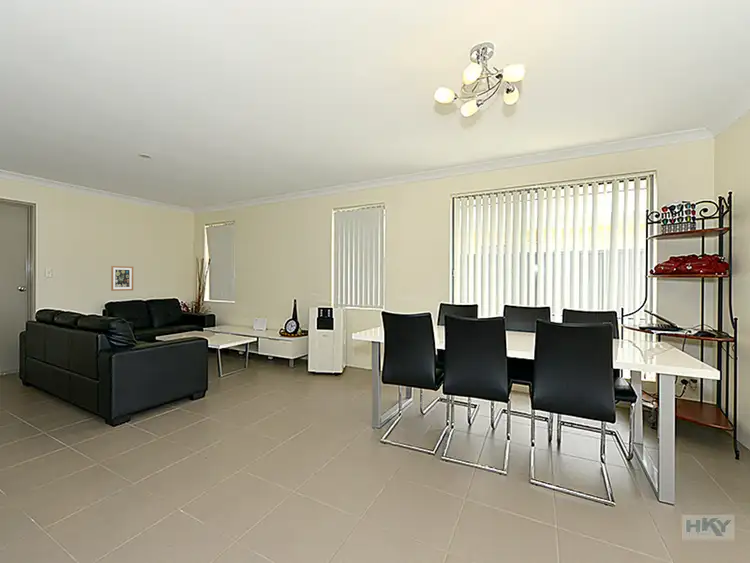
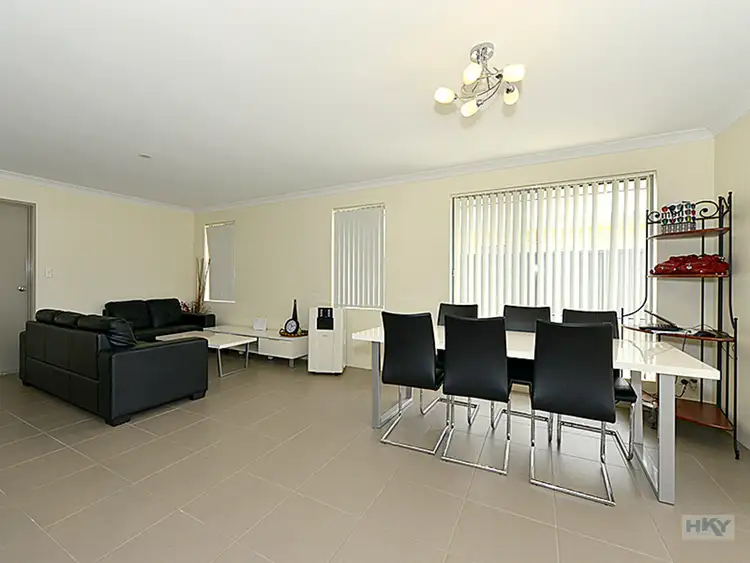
- wall art [110,265,134,292]
